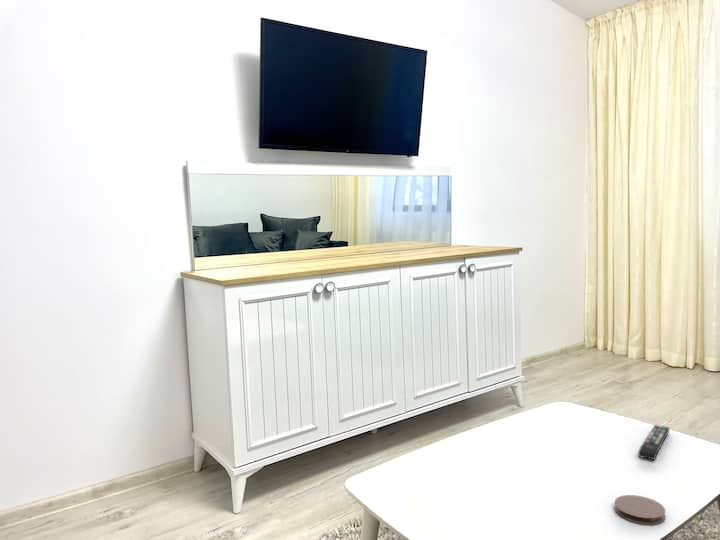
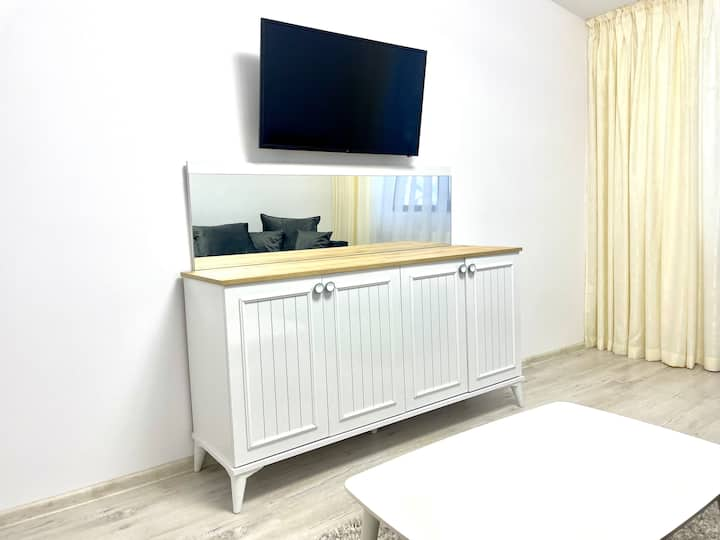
- coaster [613,494,666,525]
- remote control [637,424,670,461]
